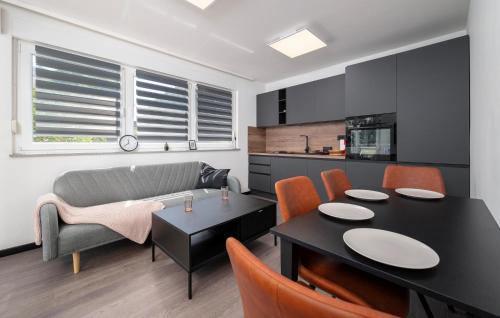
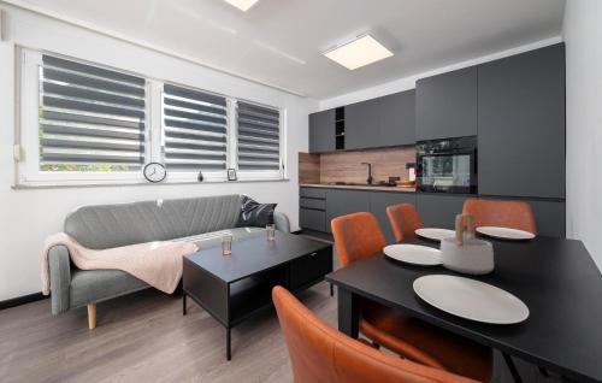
+ teapot [438,212,495,276]
